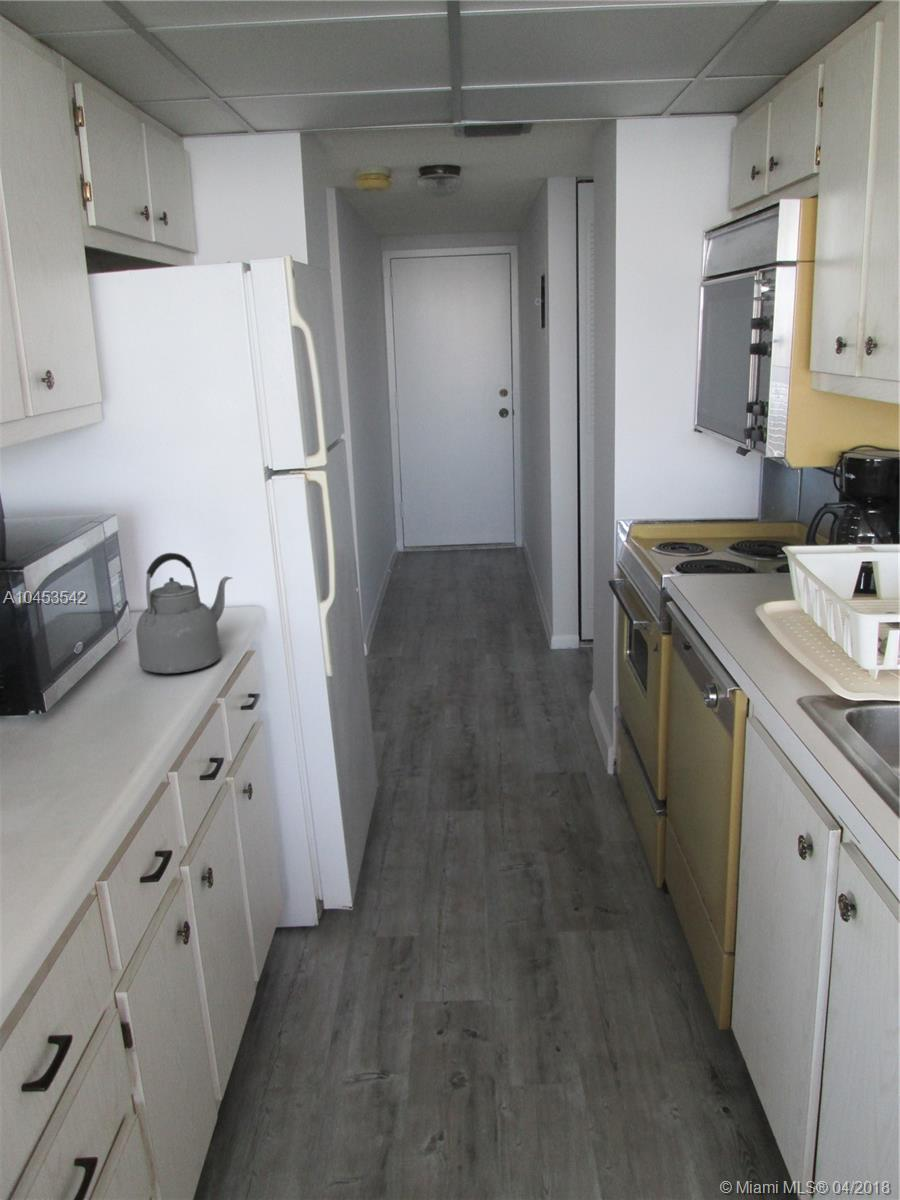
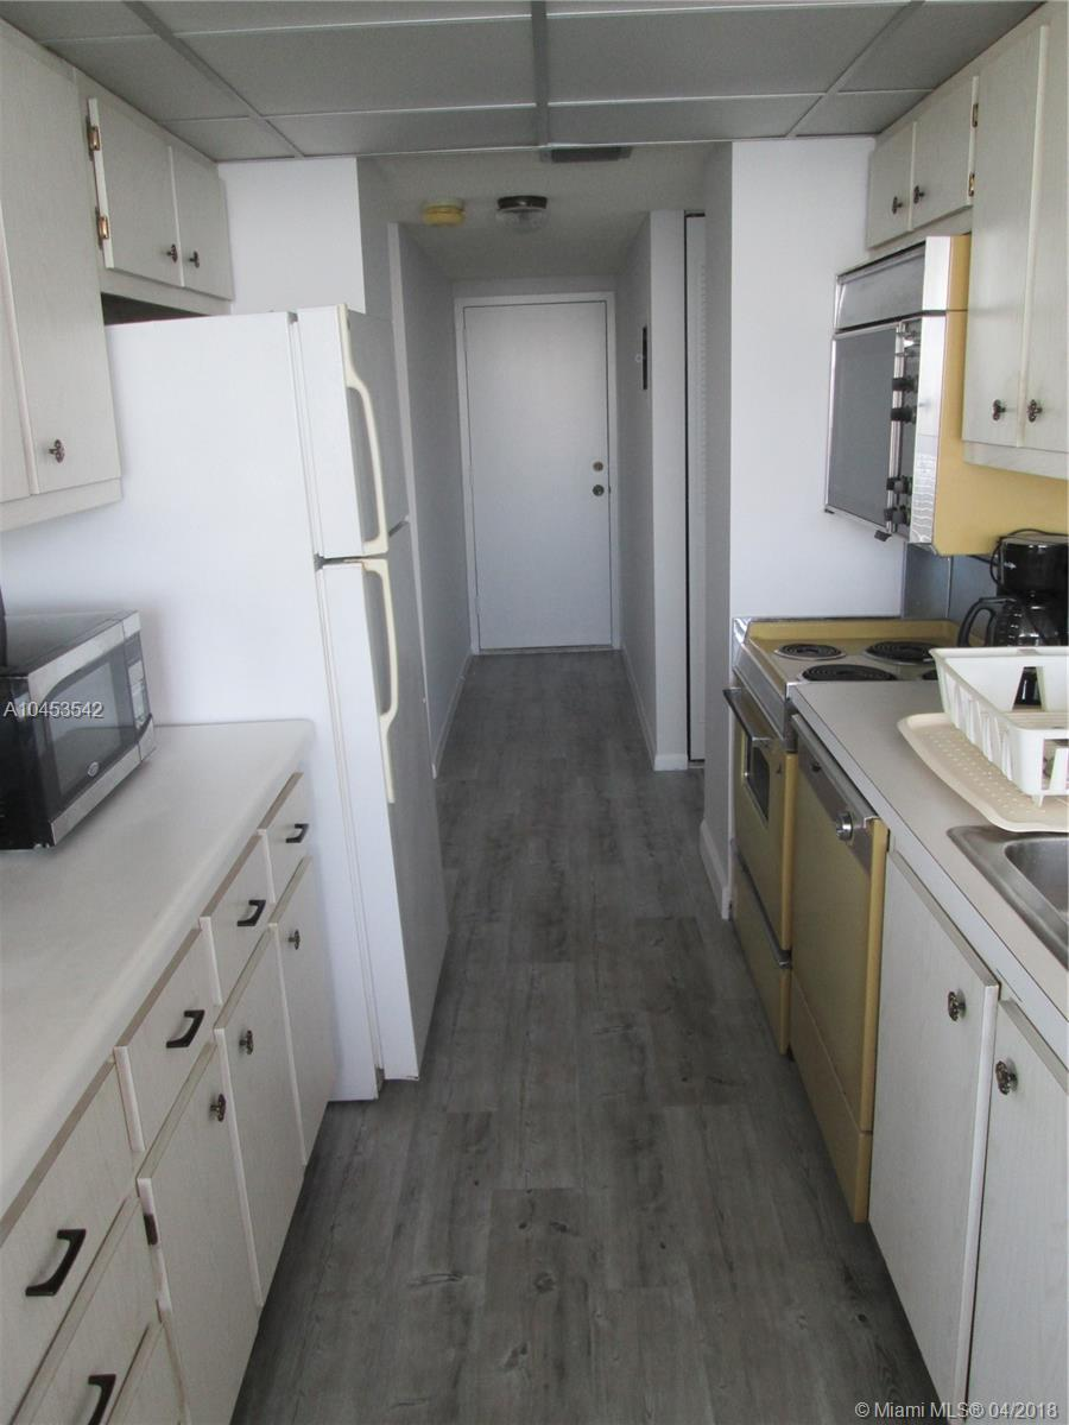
- kettle [135,552,234,674]
